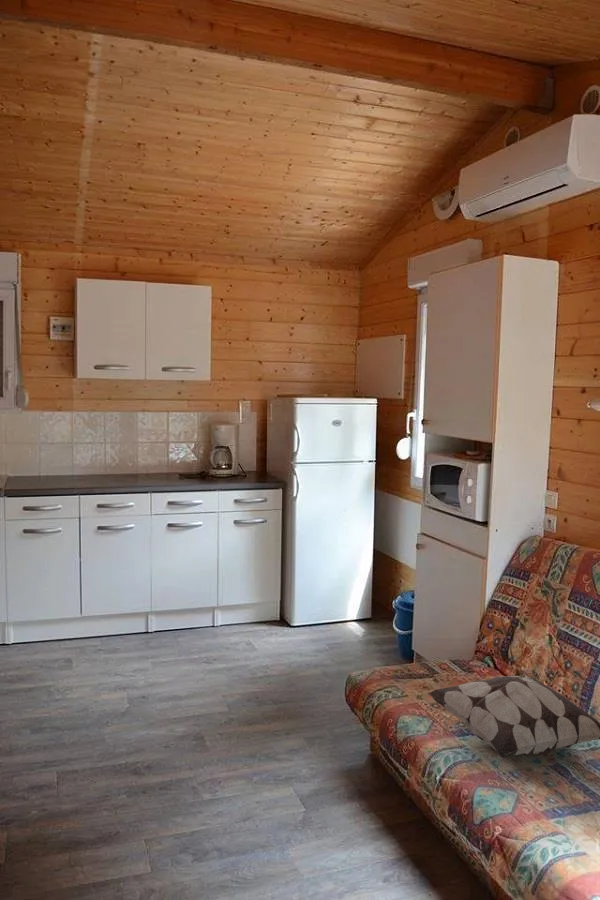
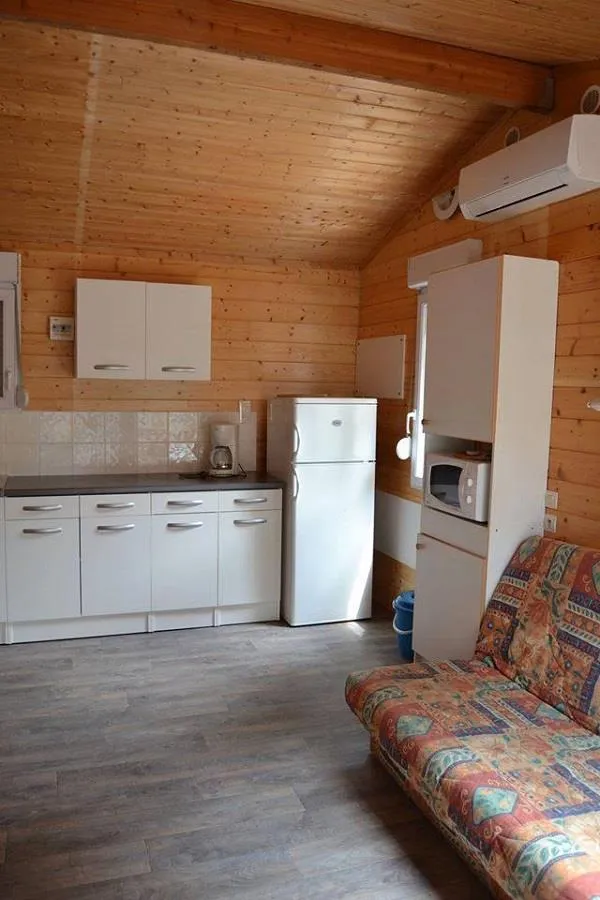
- decorative pillow [427,675,600,759]
